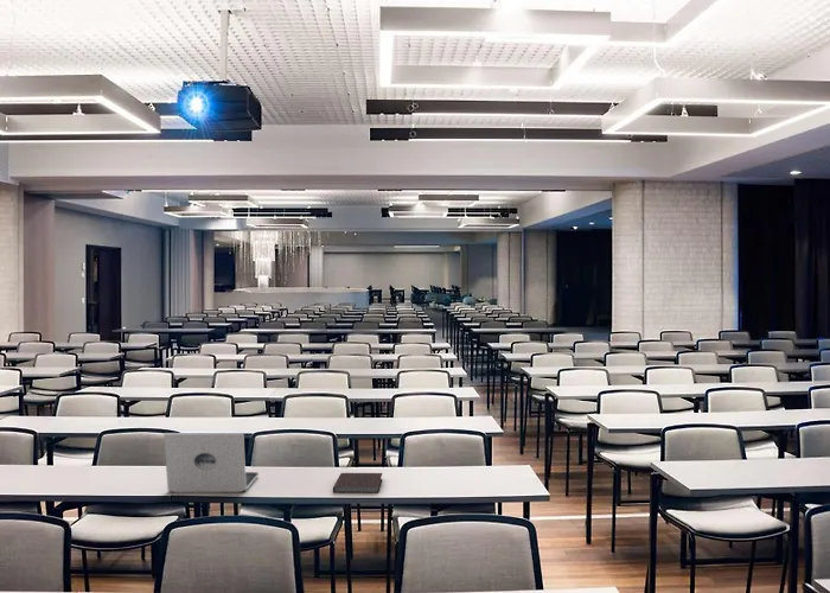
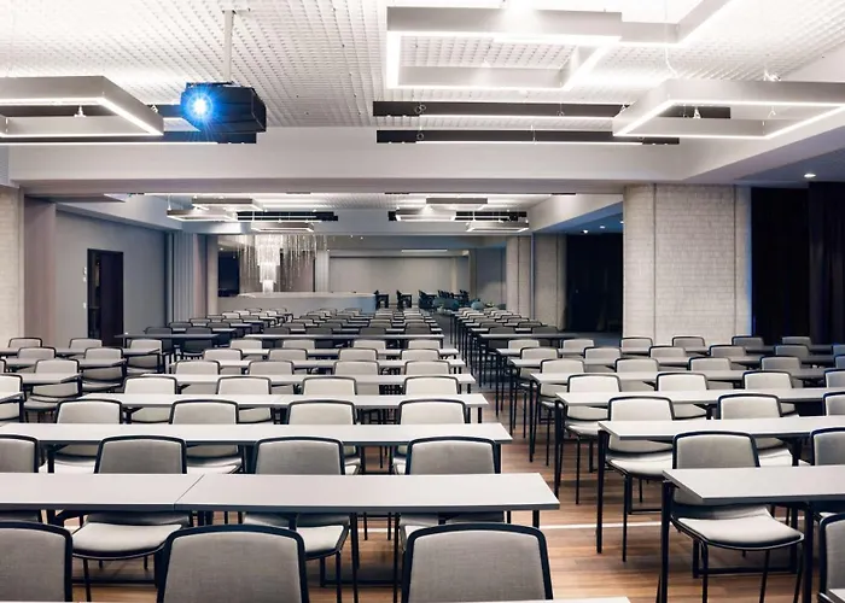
- laptop [162,432,260,493]
- notebook [332,472,383,495]
